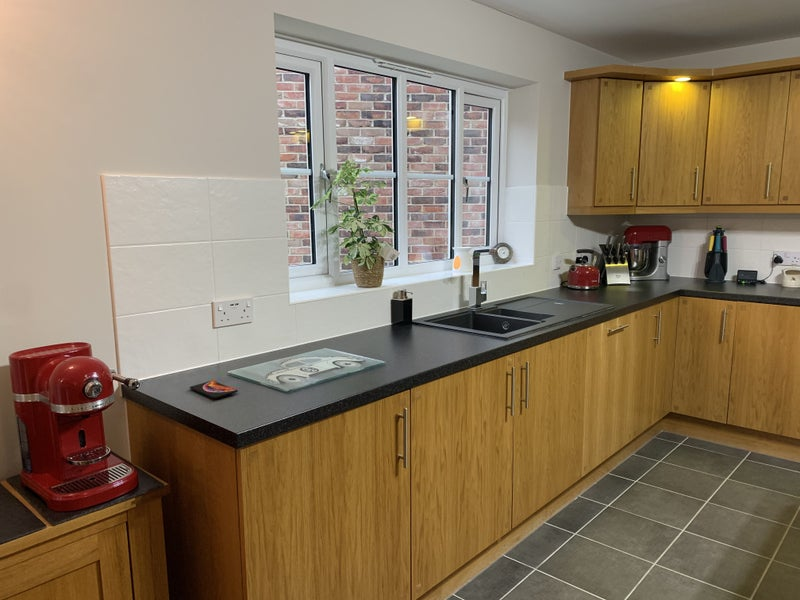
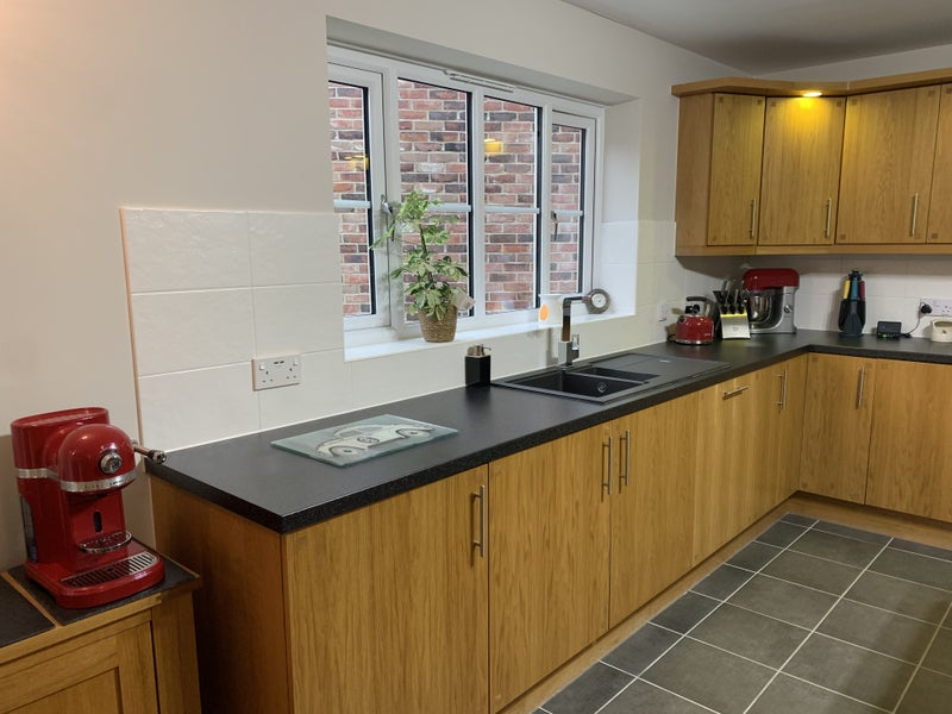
- smartphone [189,380,239,399]
